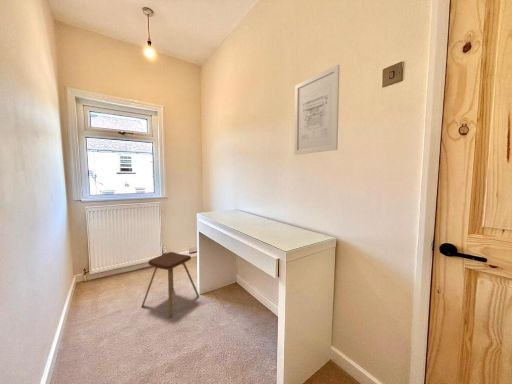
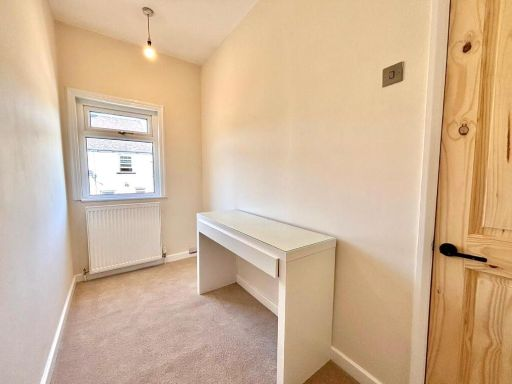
- music stool [141,251,200,318]
- wall art [293,64,341,156]
